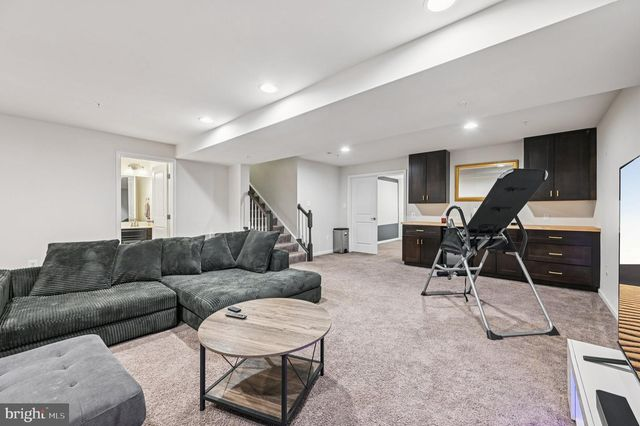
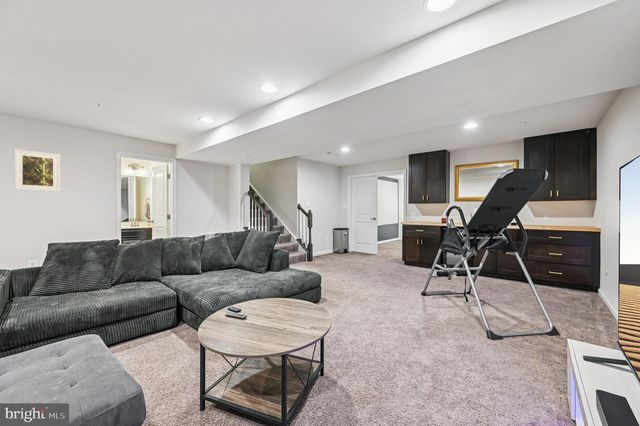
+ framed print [13,148,61,193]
